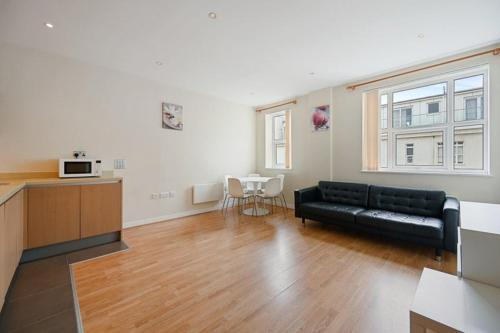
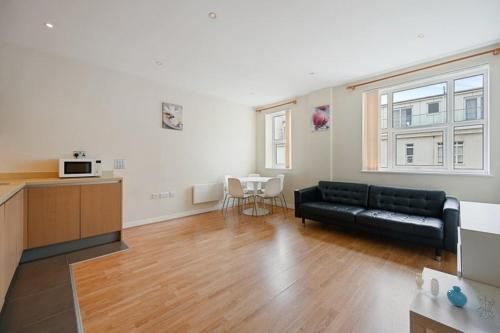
+ vase [414,272,496,319]
